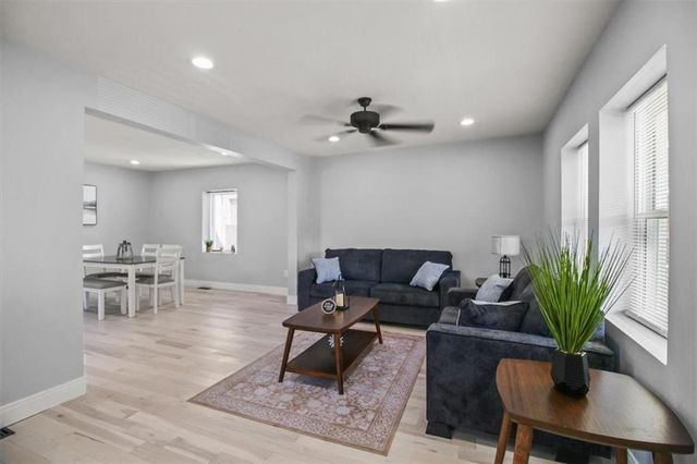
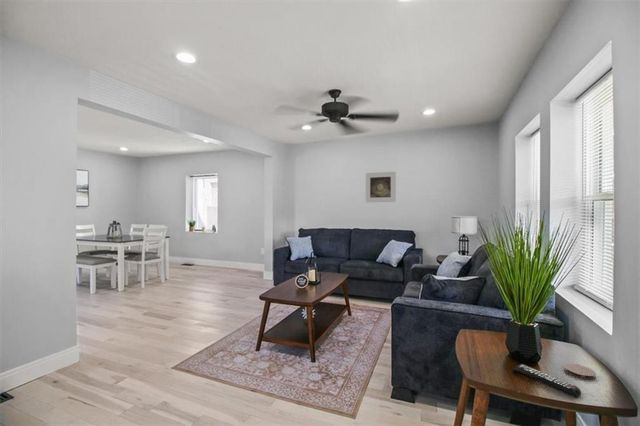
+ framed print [365,171,397,203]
+ coaster [563,362,597,380]
+ remote control [512,363,582,398]
